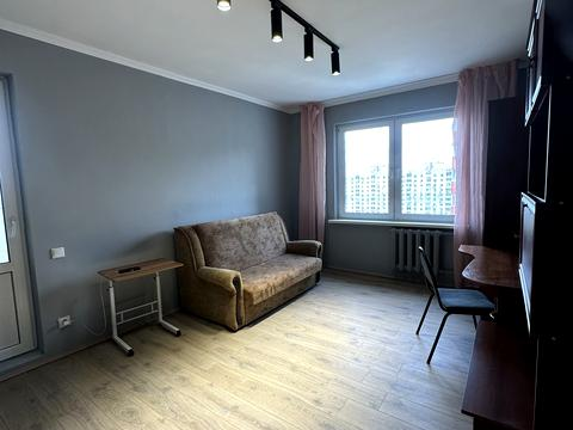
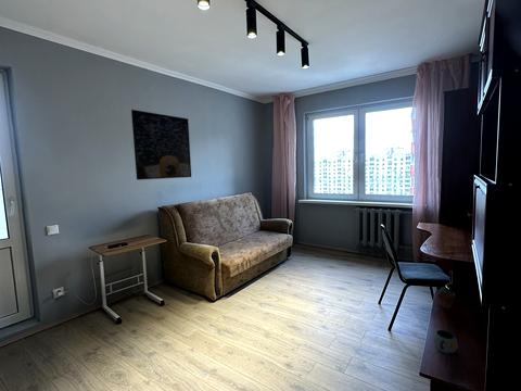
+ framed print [130,109,192,181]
+ potted succulent [436,286,456,311]
+ mug [432,329,459,355]
